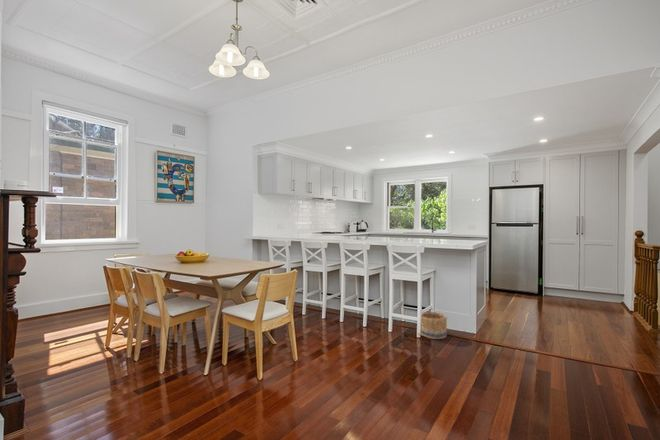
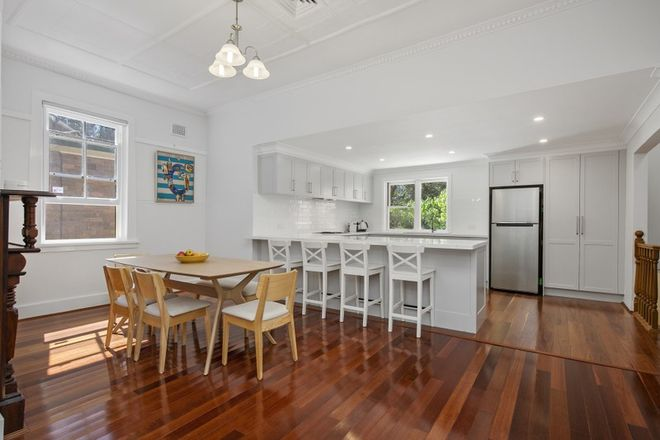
- basket [419,311,448,340]
